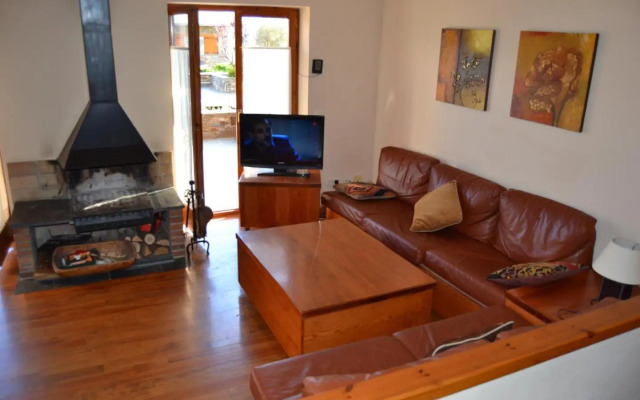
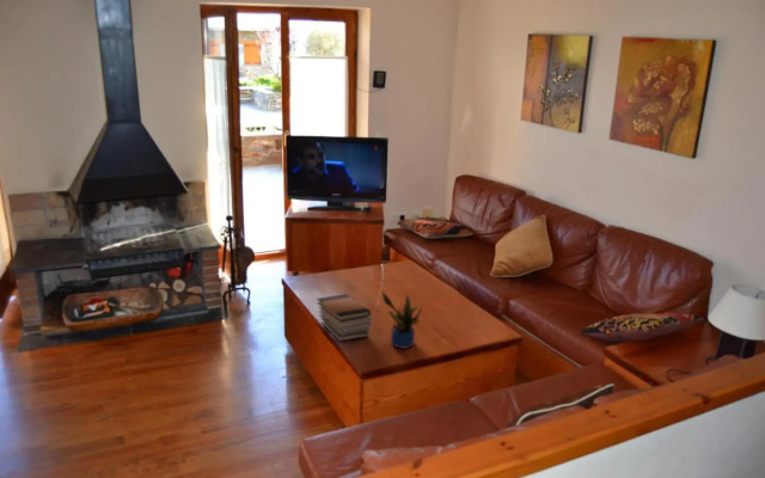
+ book stack [316,293,372,342]
+ potted plant [381,290,423,349]
